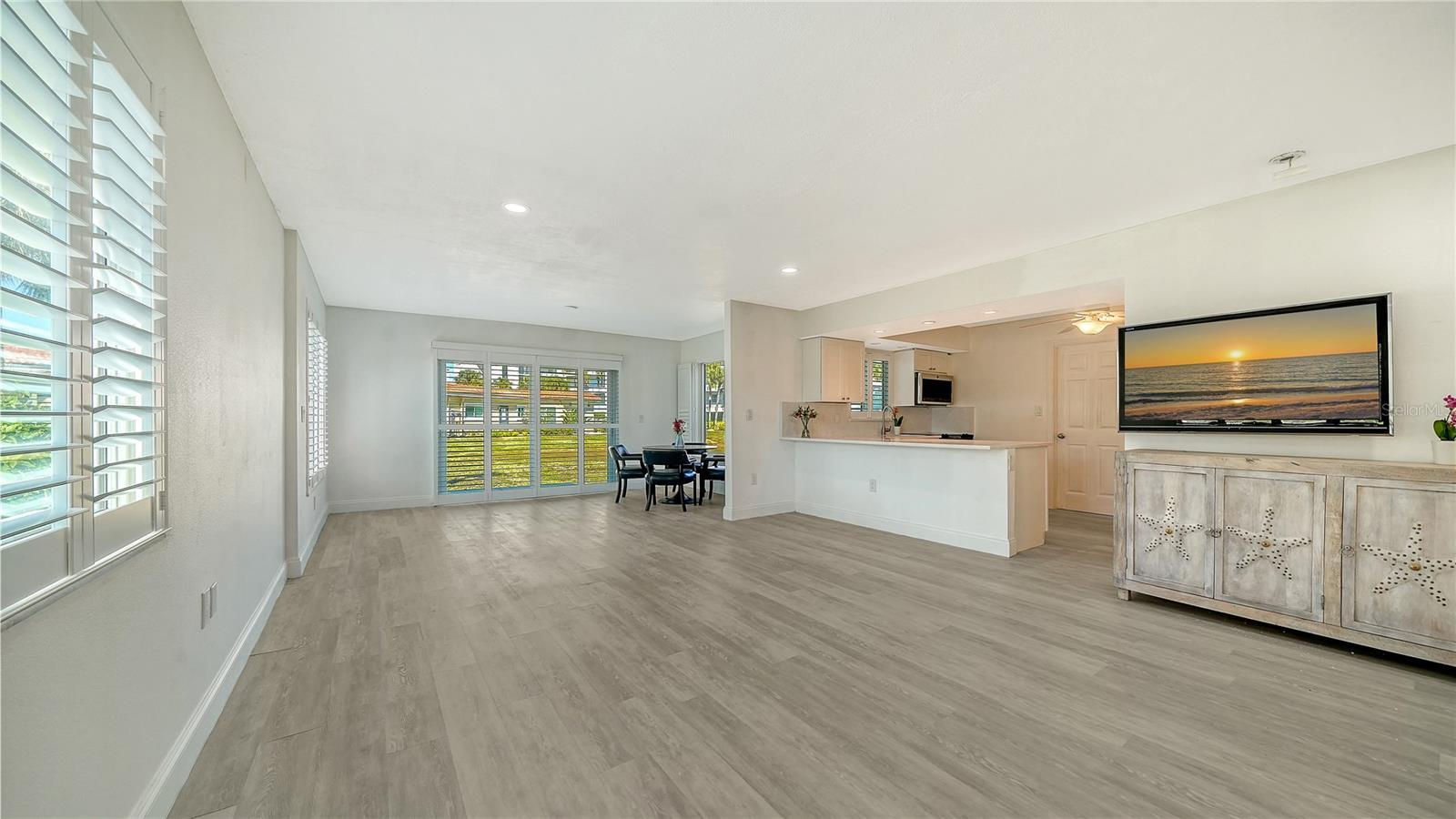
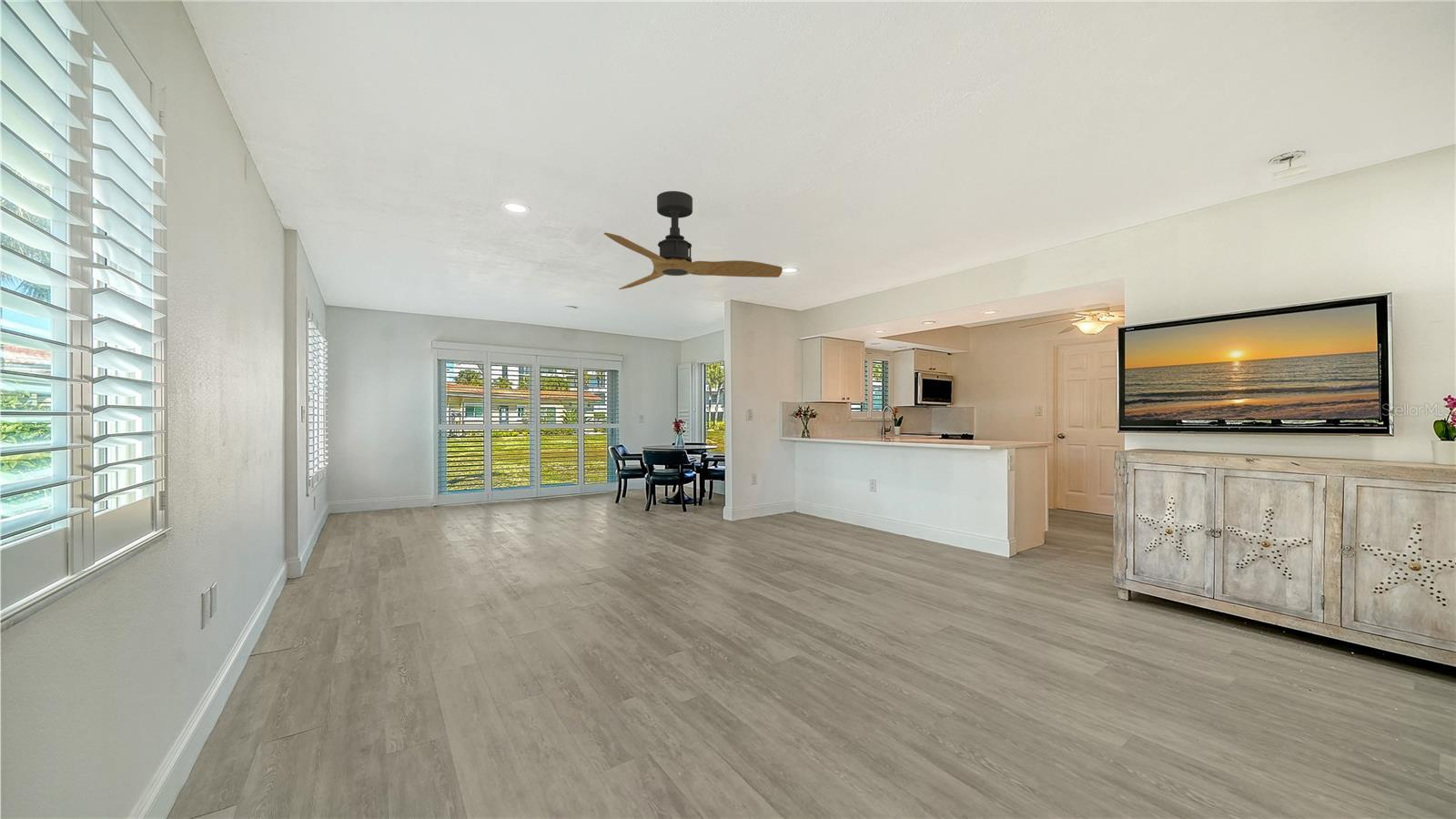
+ ceiling fan [603,190,784,290]
